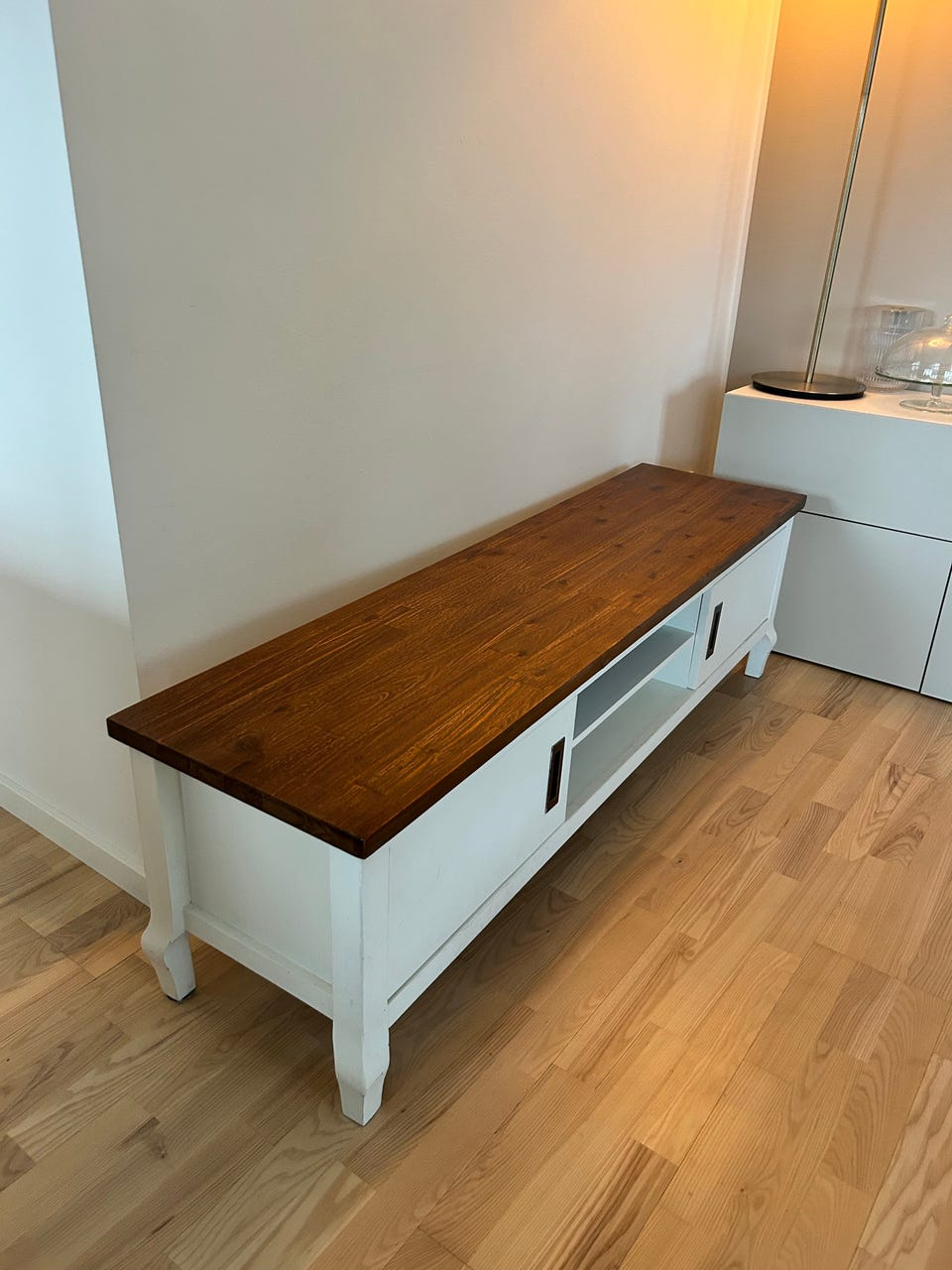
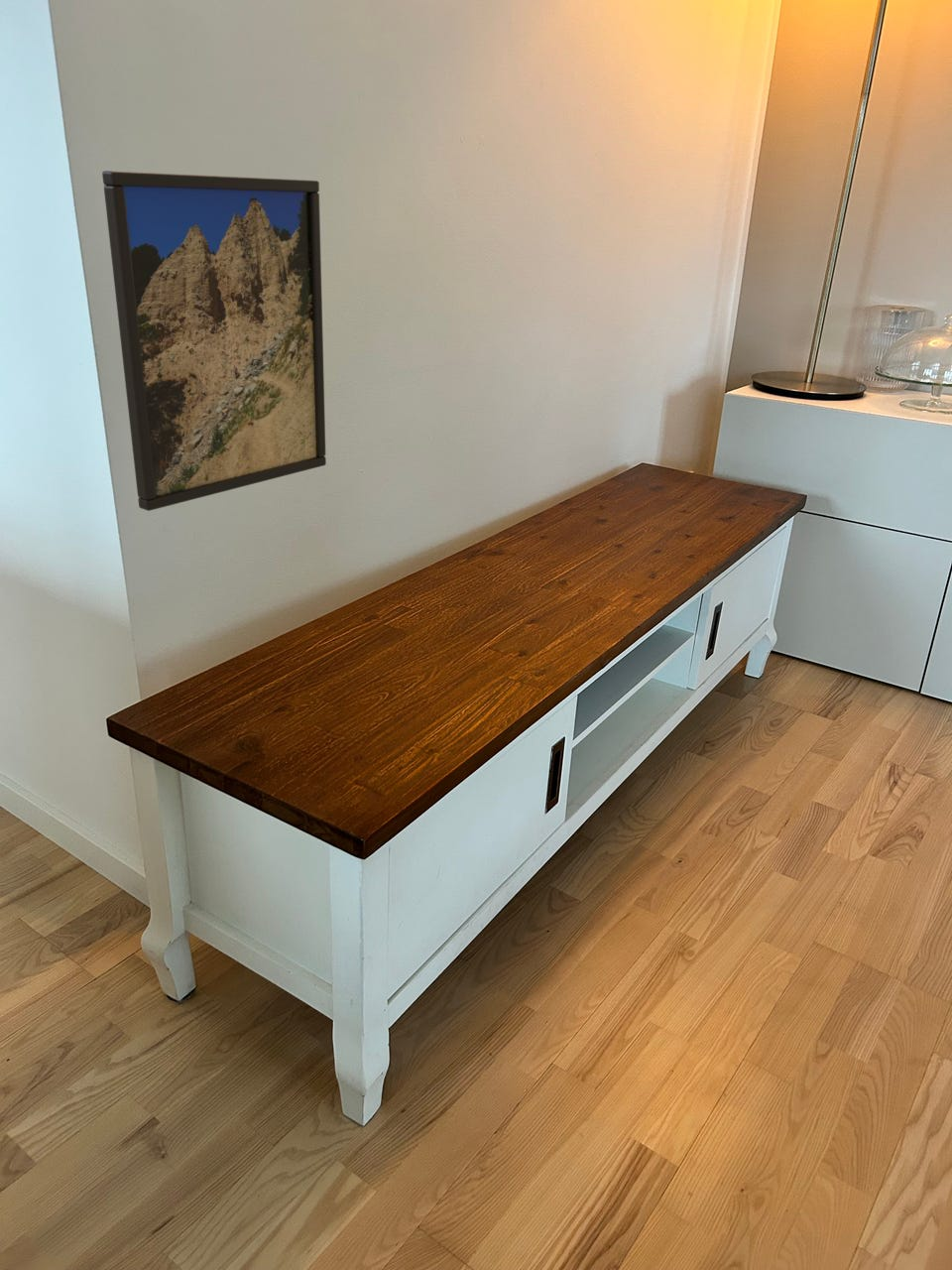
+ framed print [101,170,327,512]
